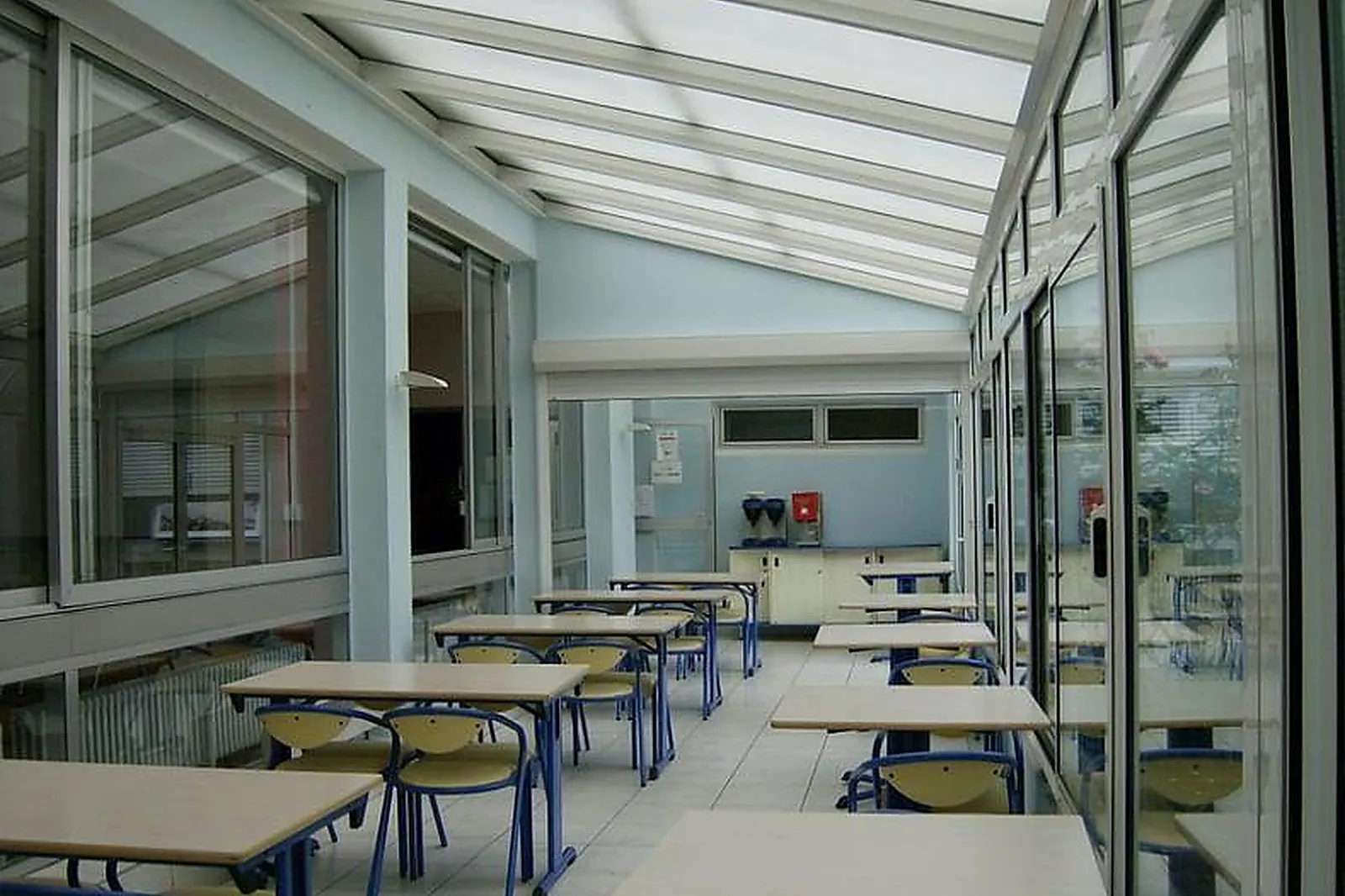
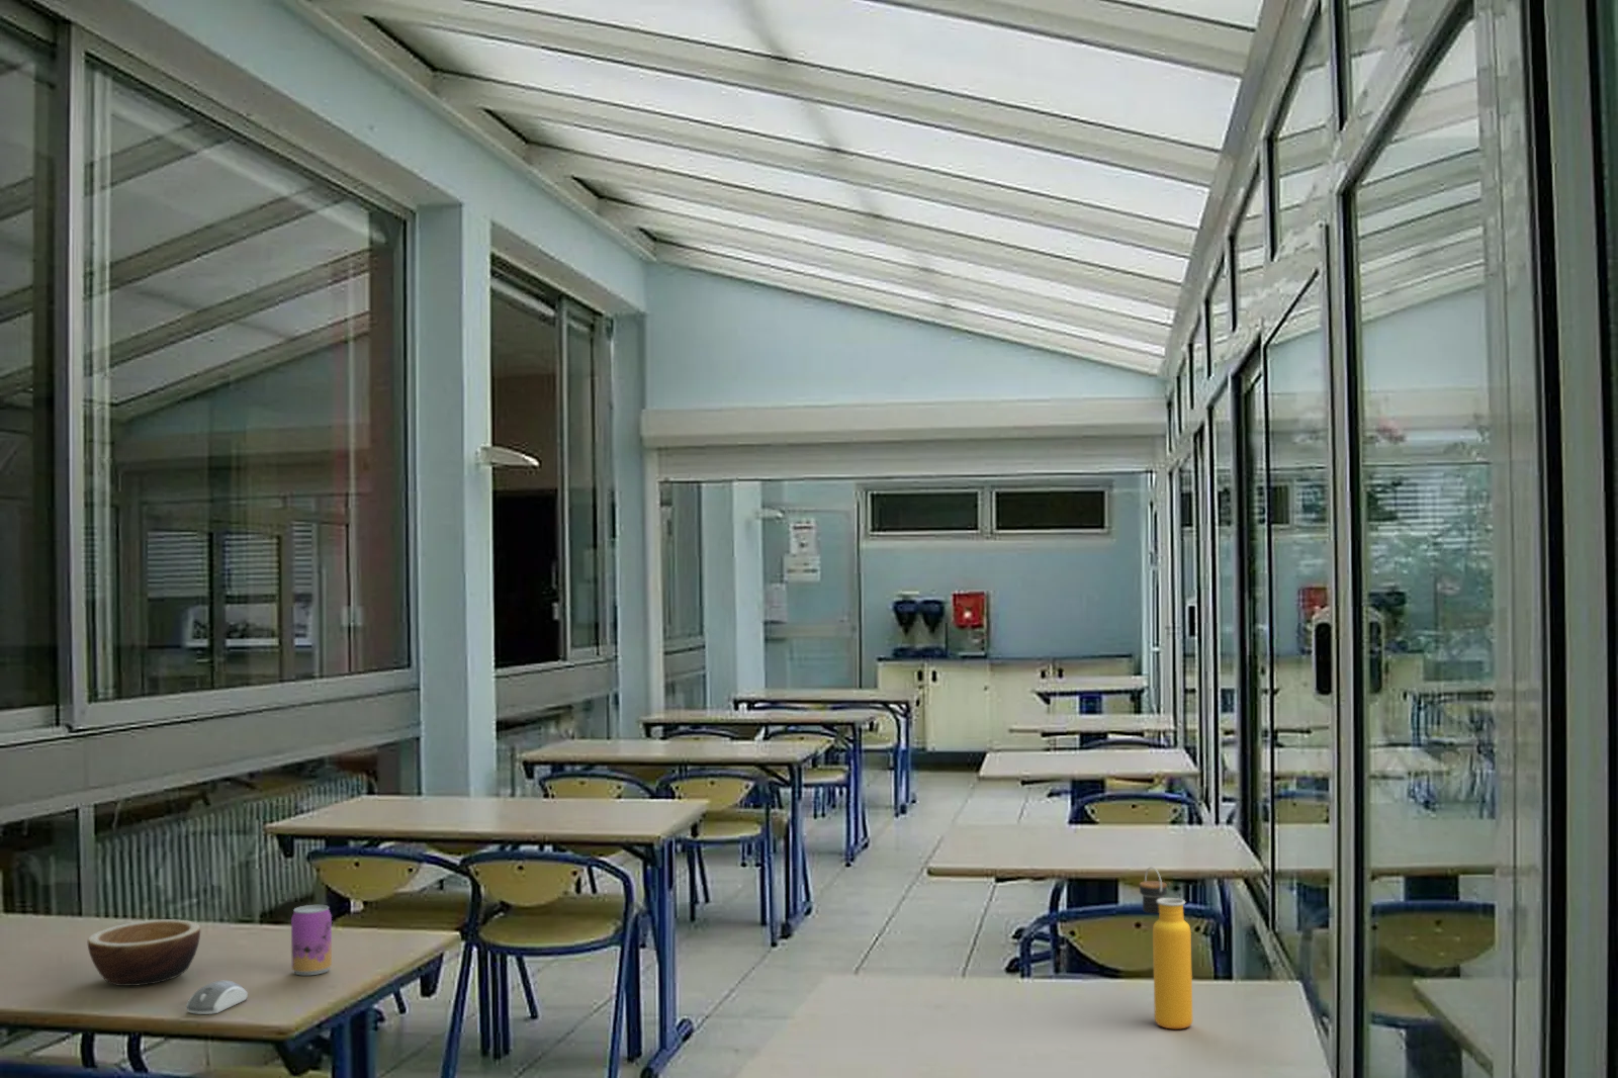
+ beer can [290,904,333,976]
+ water bottle [1139,865,1193,1030]
+ bowl [85,918,201,987]
+ computer mouse [185,979,249,1015]
